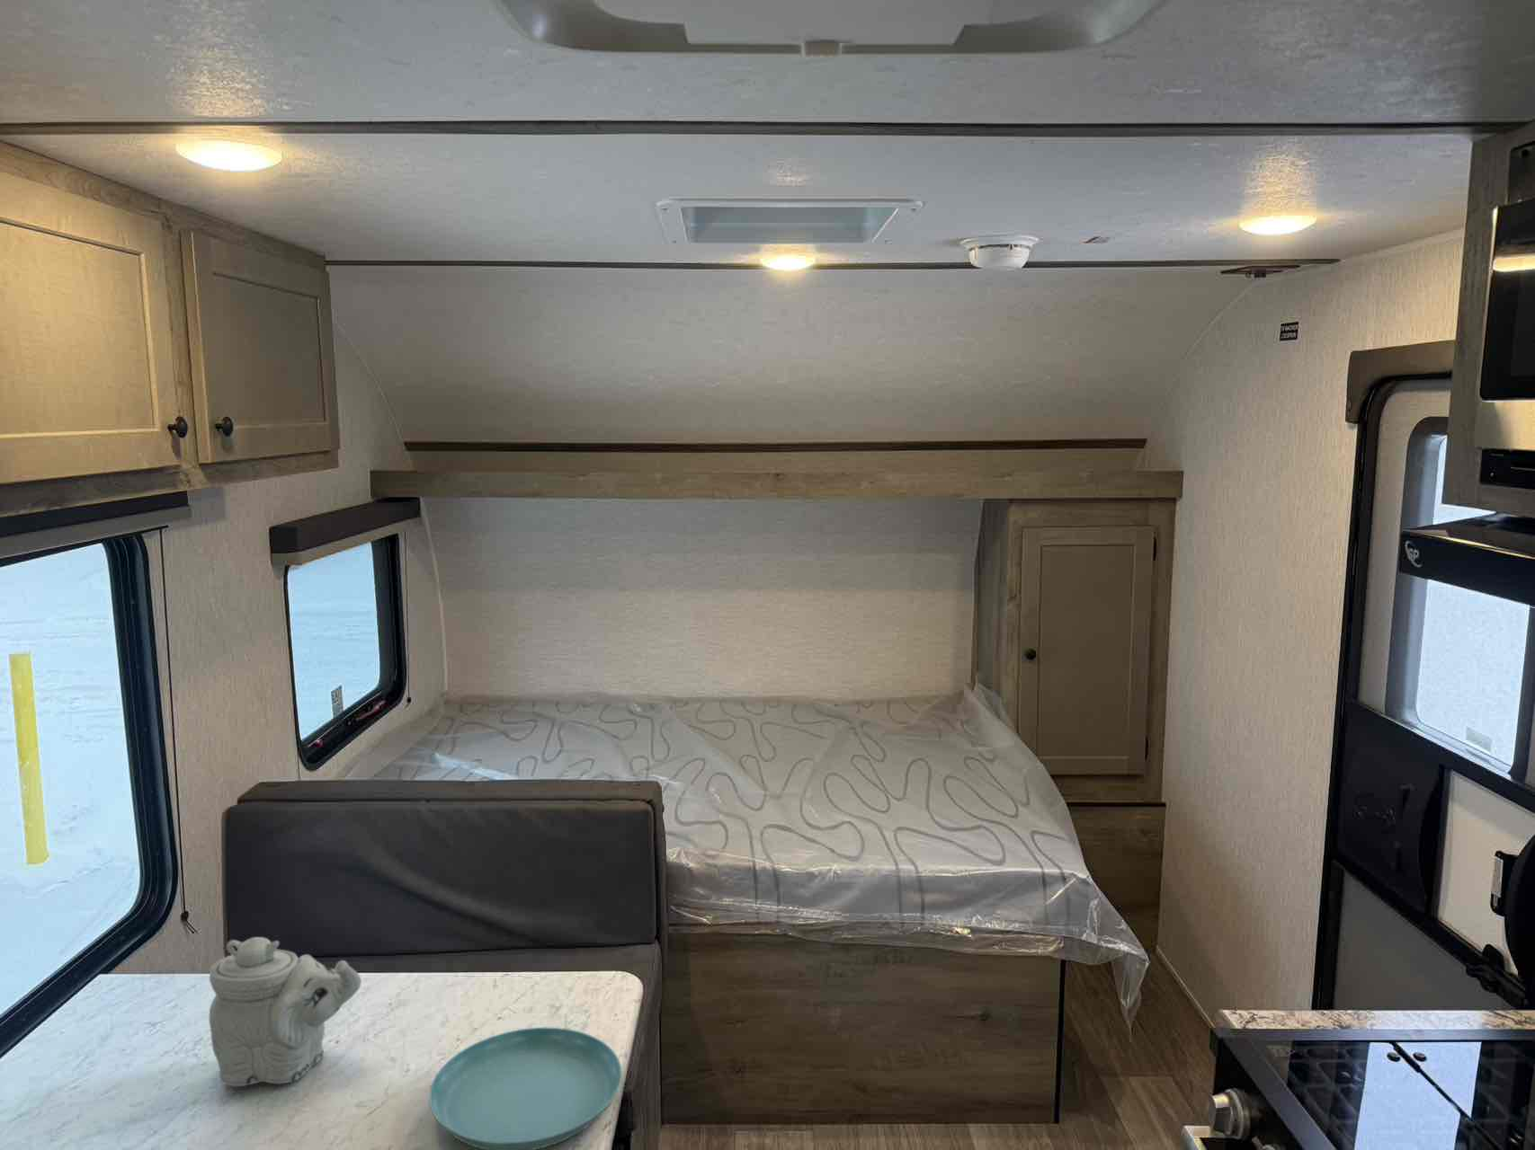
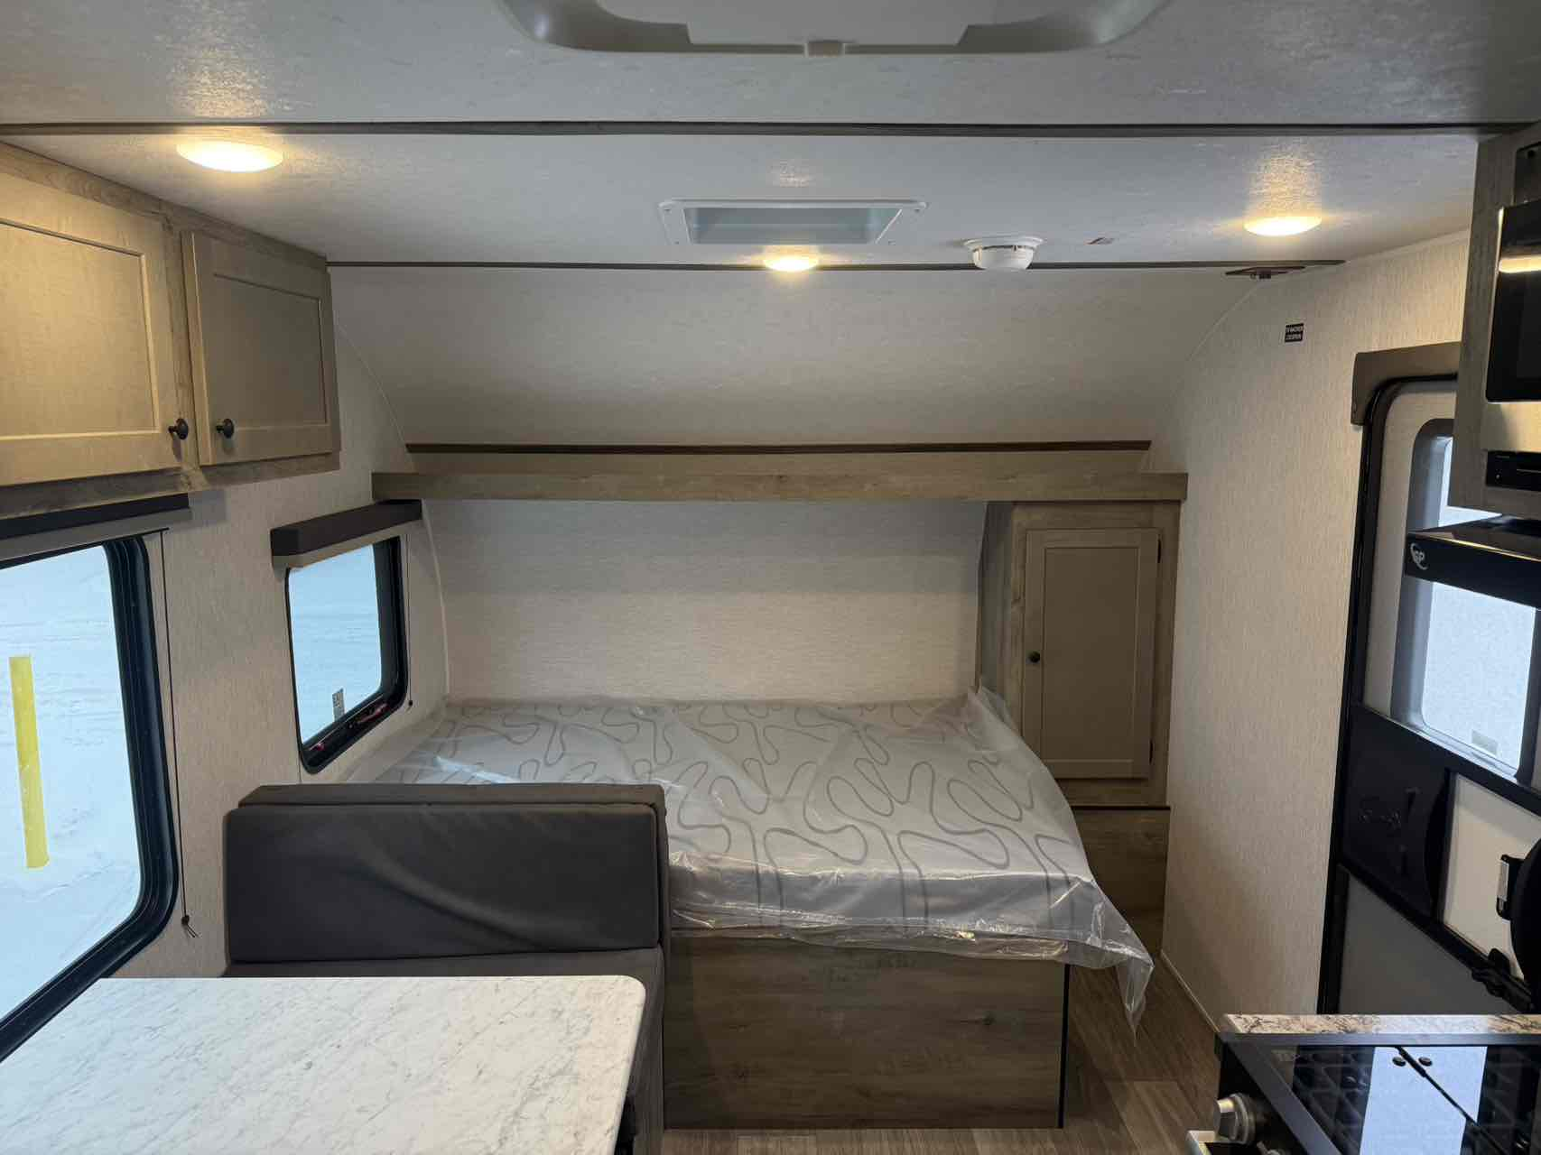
- saucer [428,1026,624,1150]
- teapot [208,936,363,1087]
